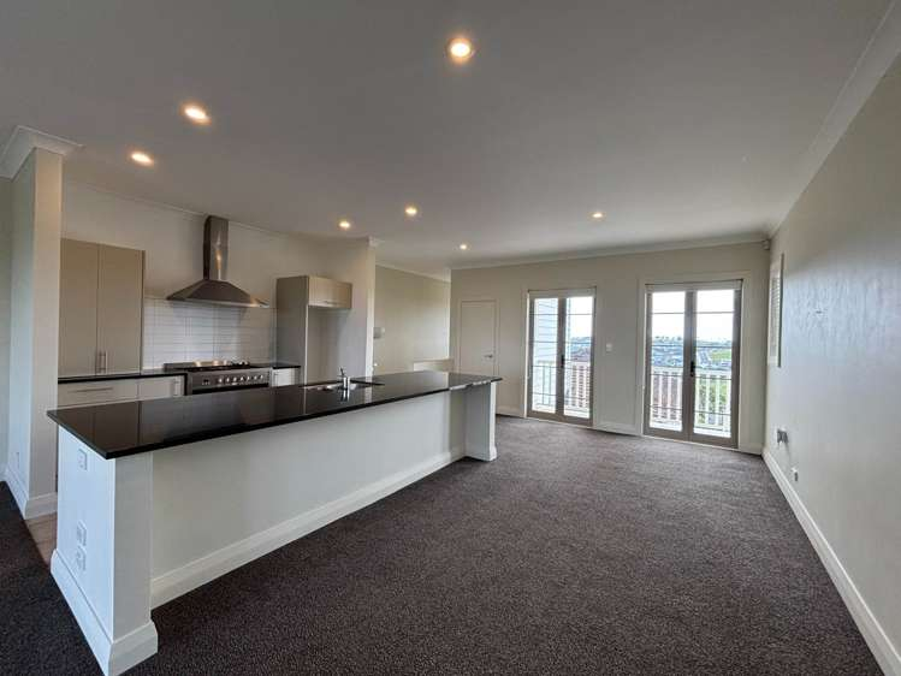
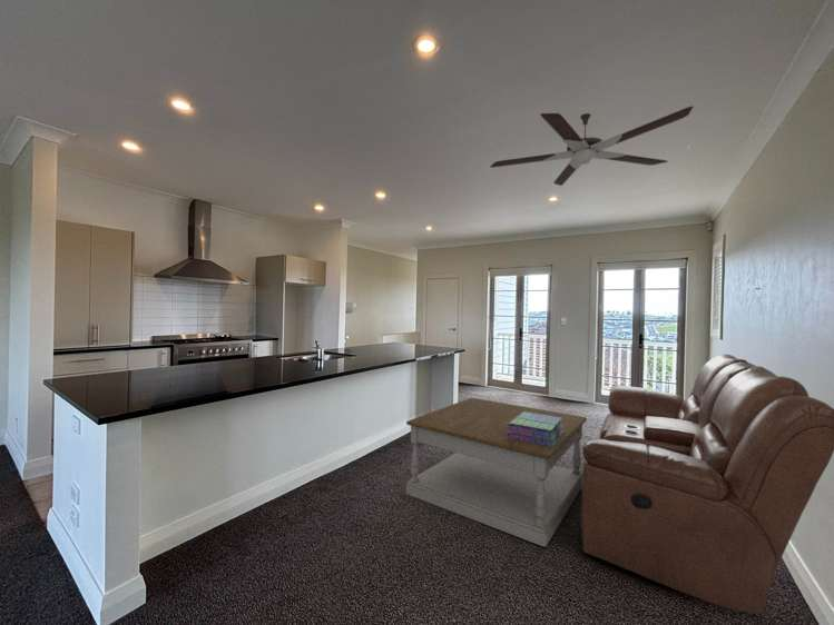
+ ceiling fan [489,105,694,187]
+ coffee table [405,397,588,548]
+ stack of books [507,411,563,447]
+ sofa [579,354,834,615]
